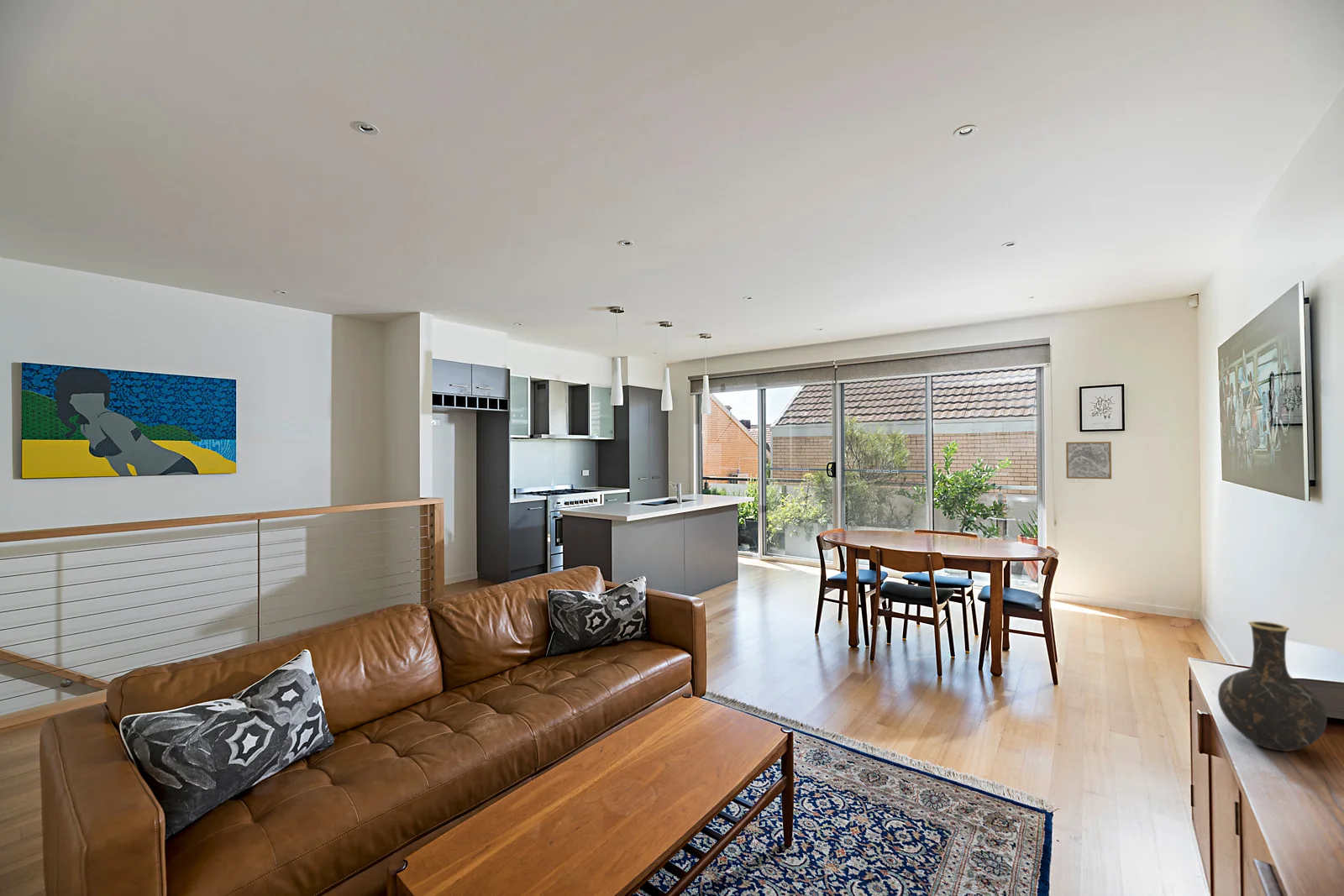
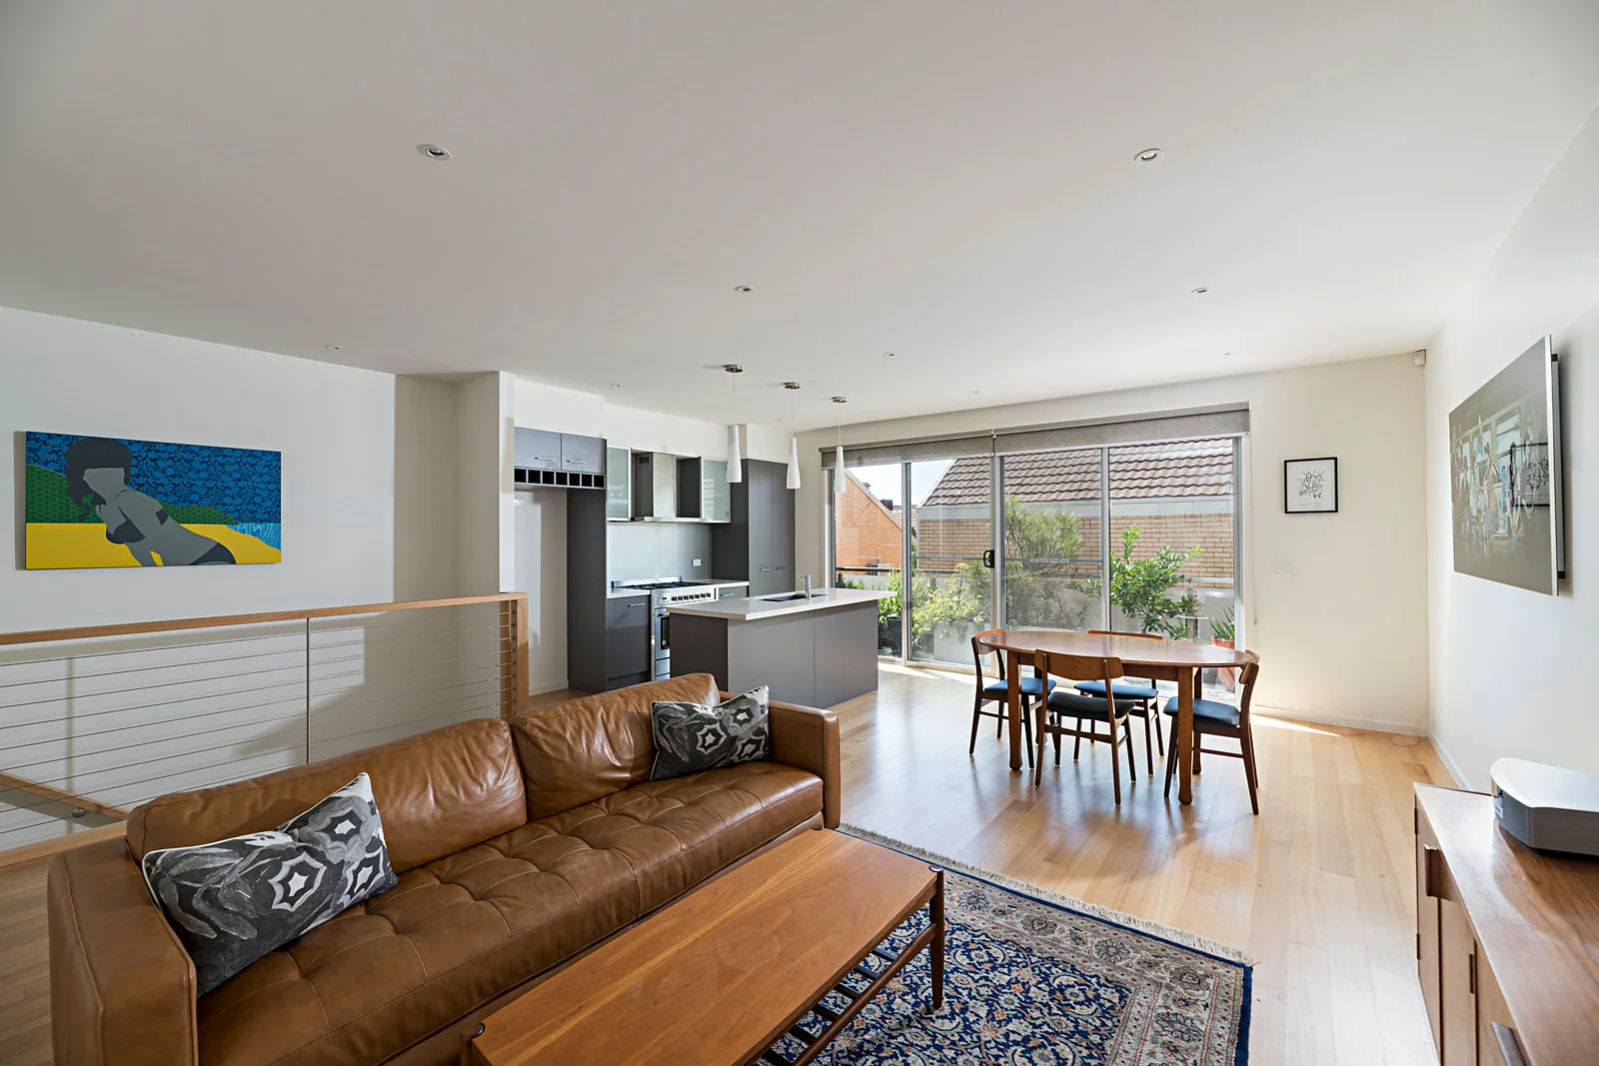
- vase [1217,621,1327,752]
- wall art [1065,441,1112,479]
